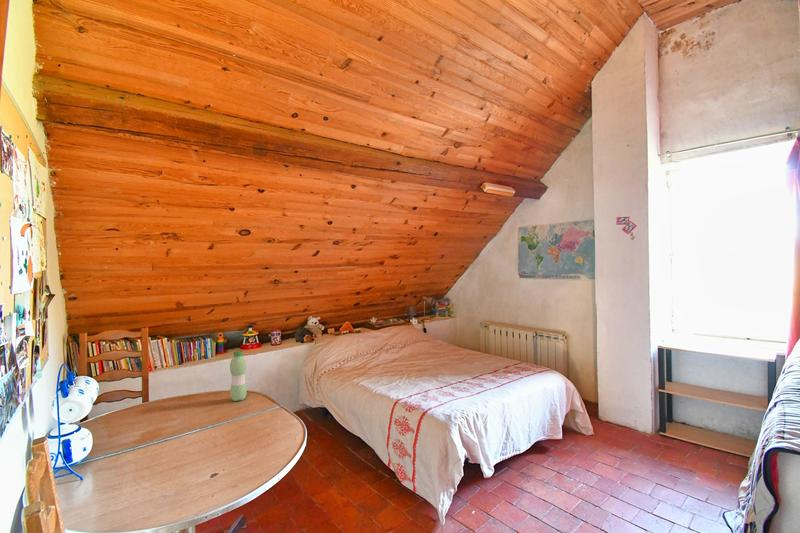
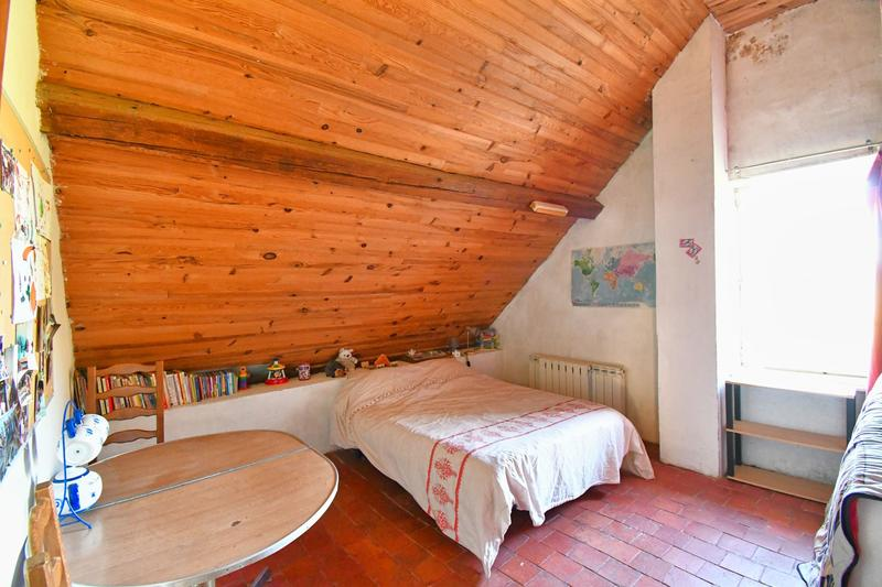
- water bottle [229,350,247,402]
